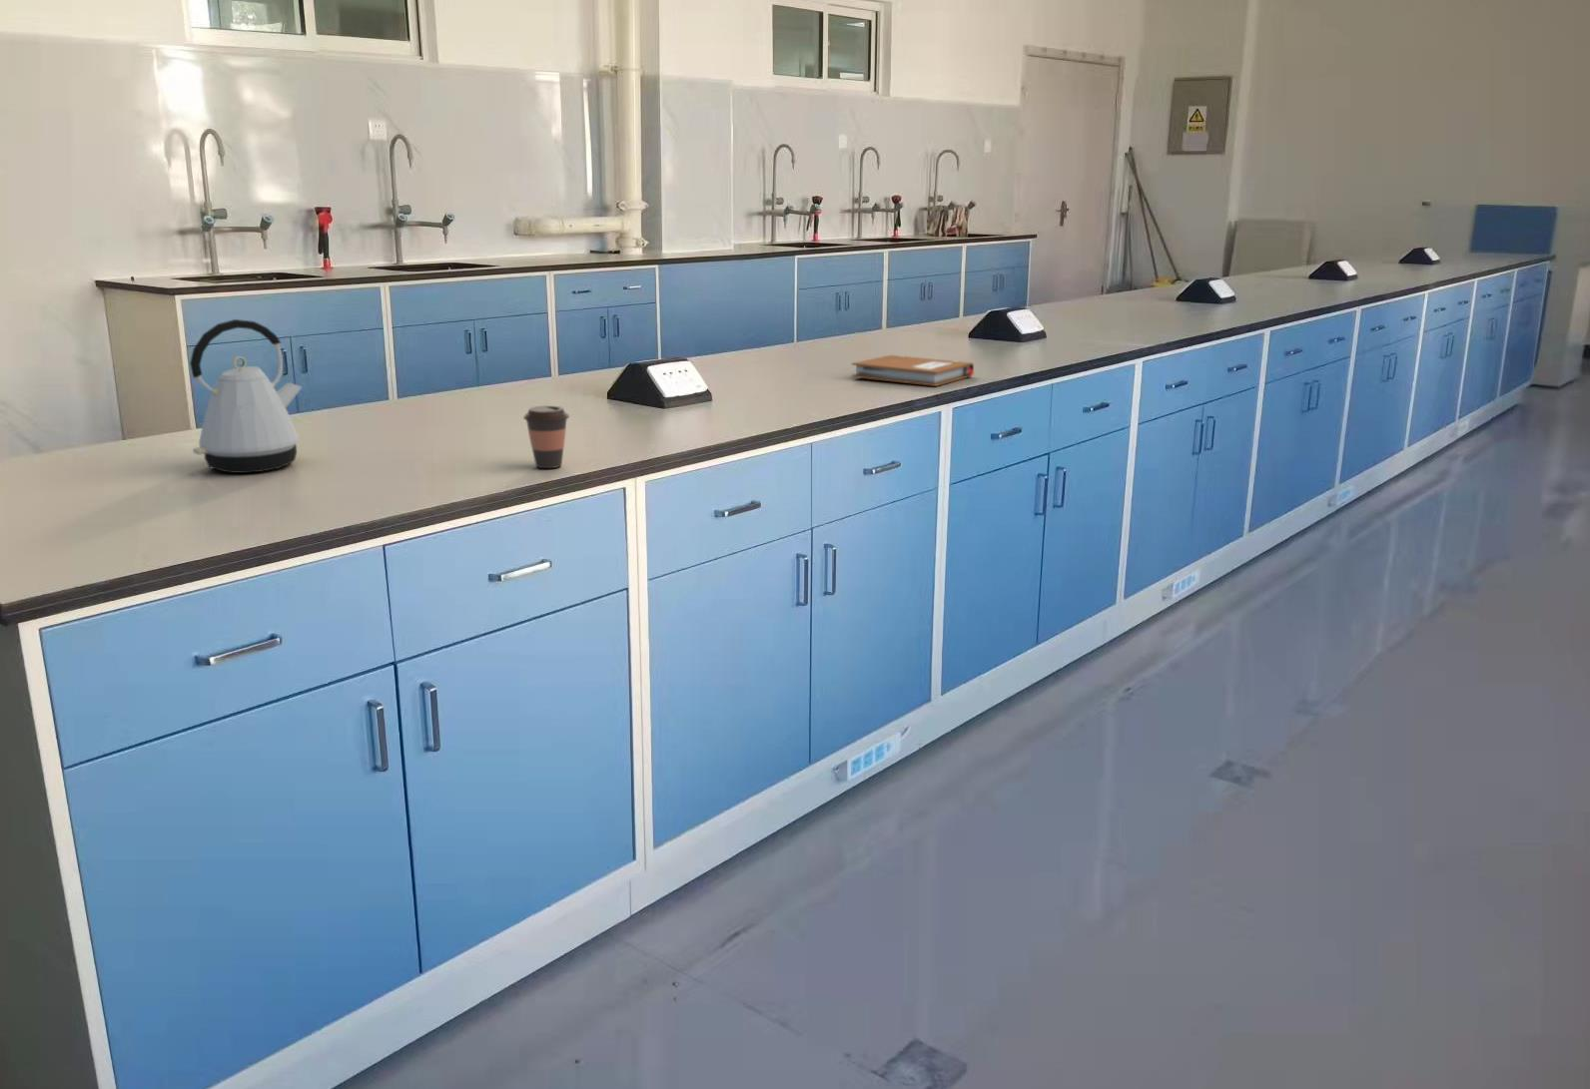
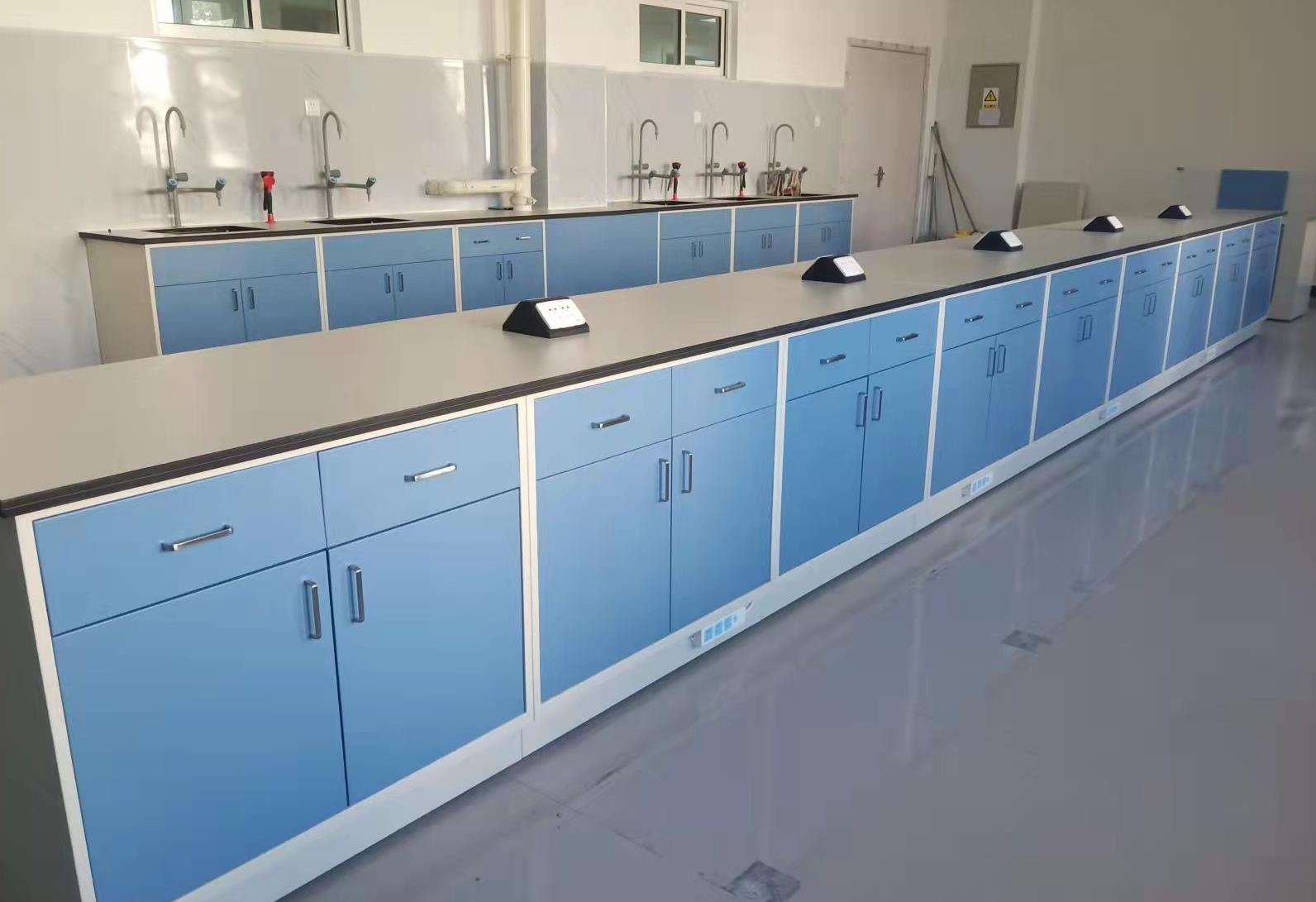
- notebook [851,355,975,388]
- kettle [188,319,302,474]
- coffee cup [522,406,570,470]
